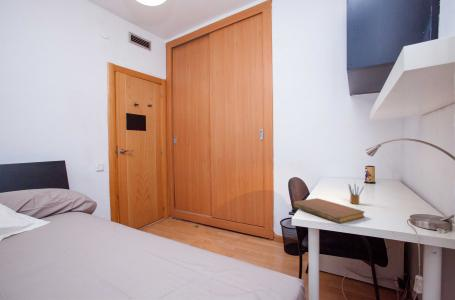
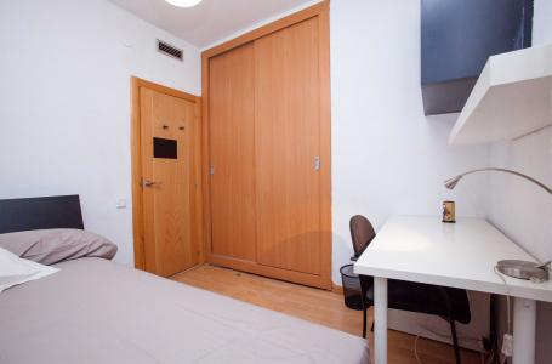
- notebook [292,197,366,225]
- pencil box [347,182,365,205]
